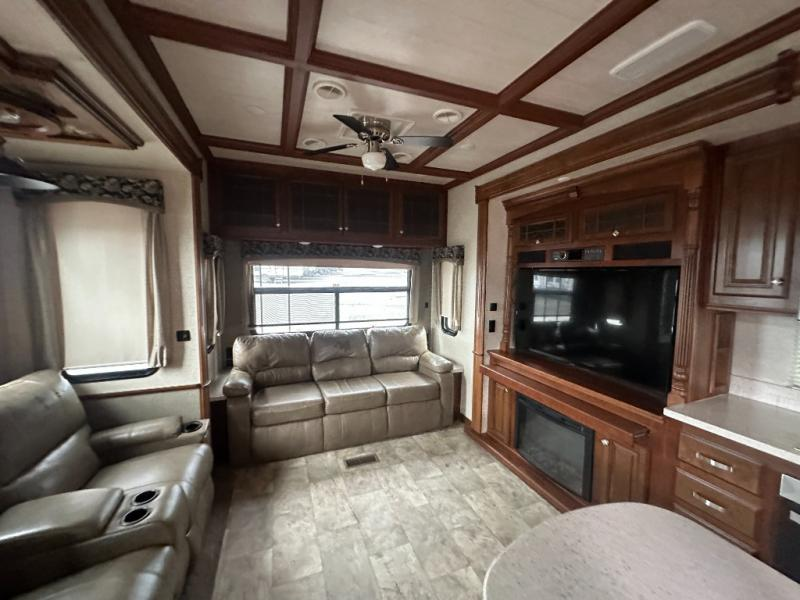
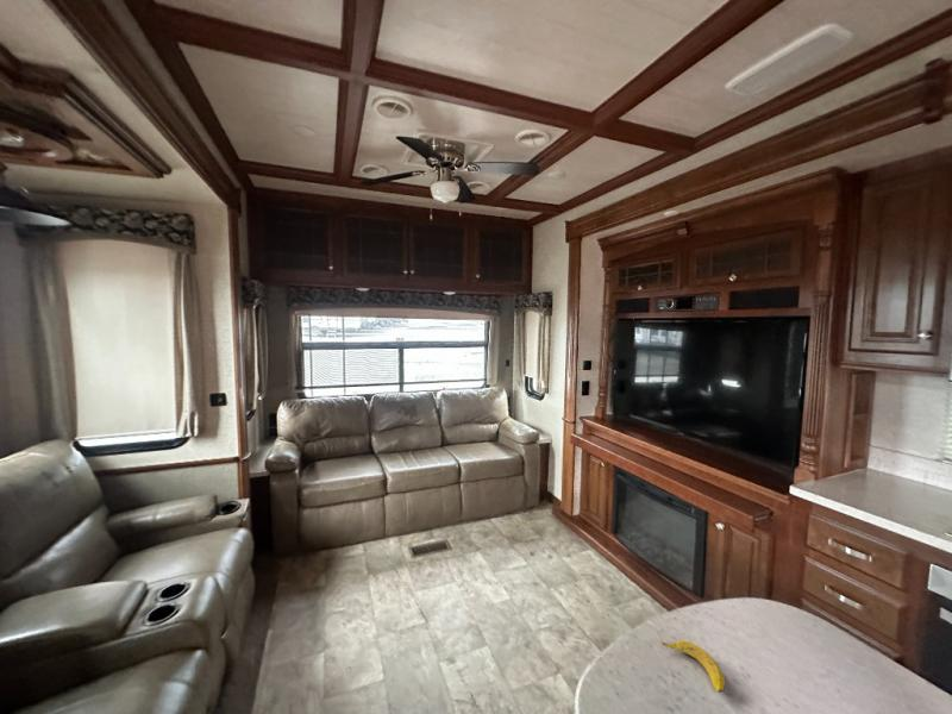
+ banana [659,635,726,694]
